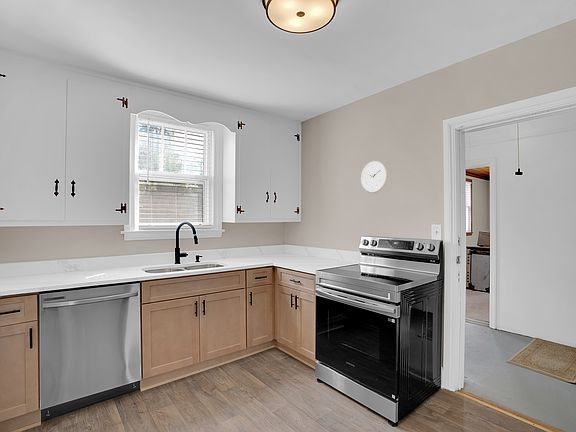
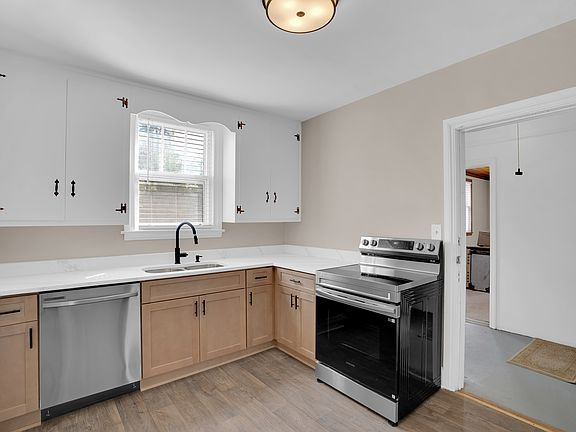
- wall clock [360,160,388,194]
